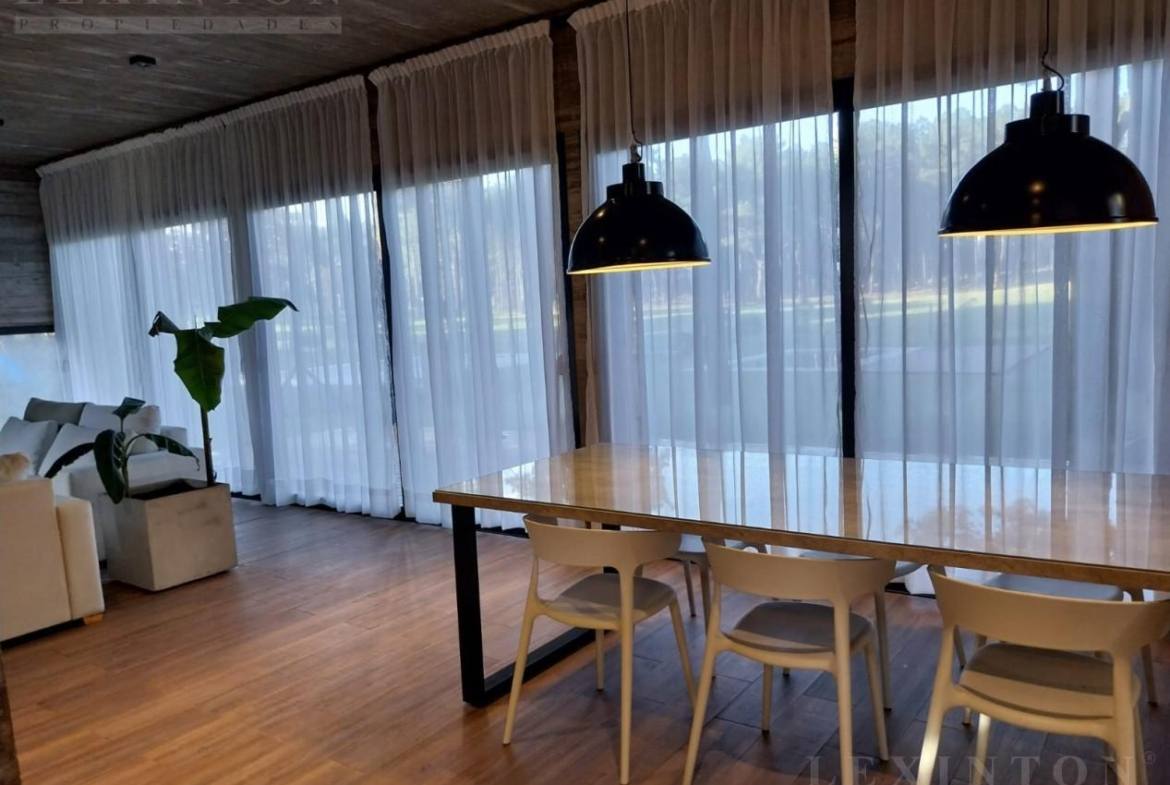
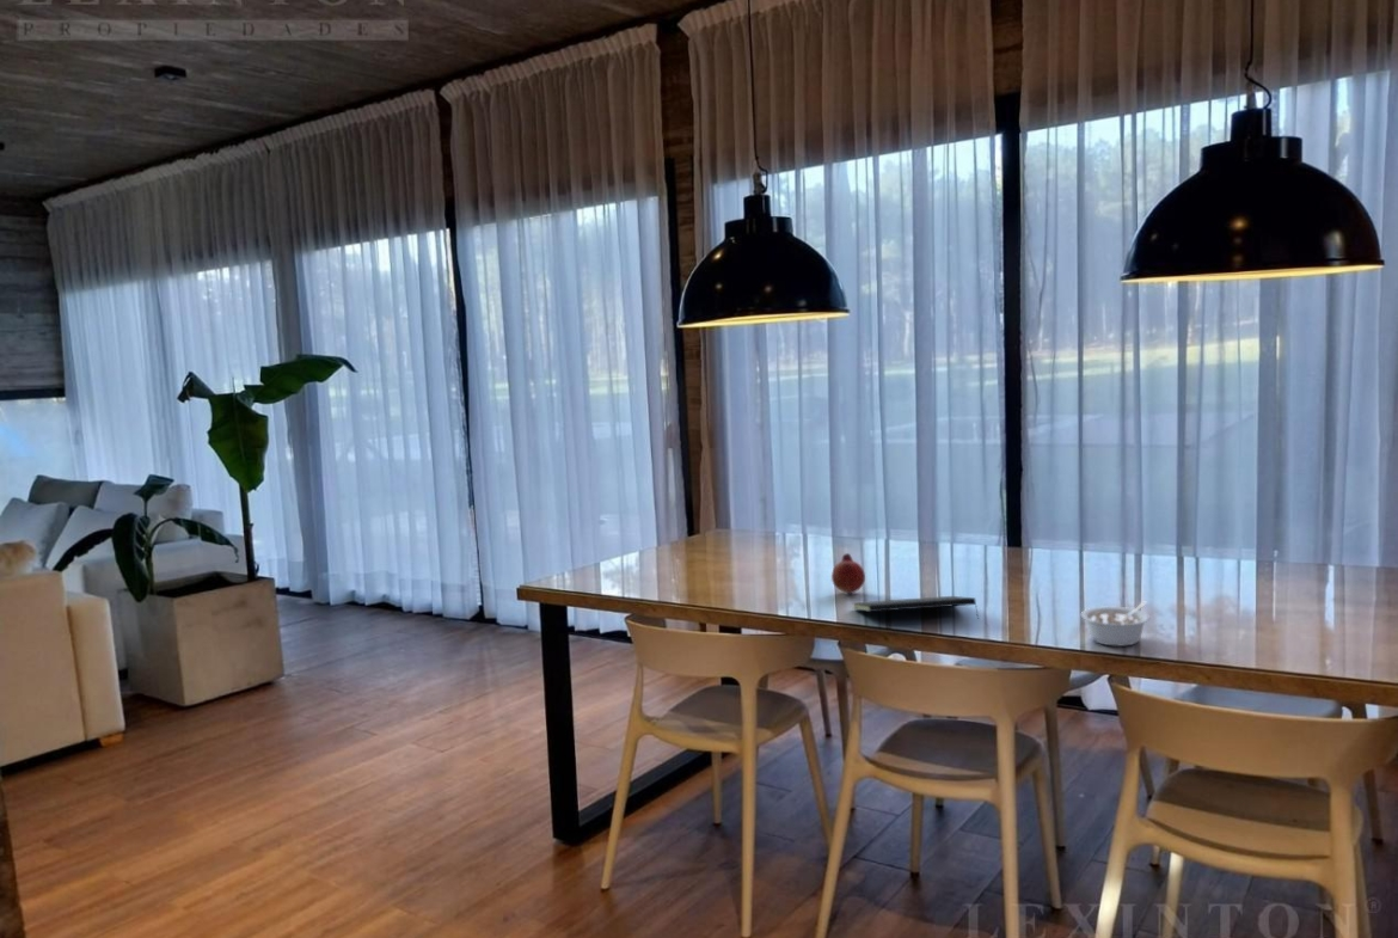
+ fruit [830,552,866,595]
+ legume [1080,601,1151,648]
+ notepad [851,595,980,619]
